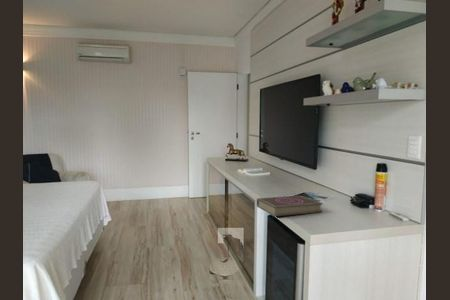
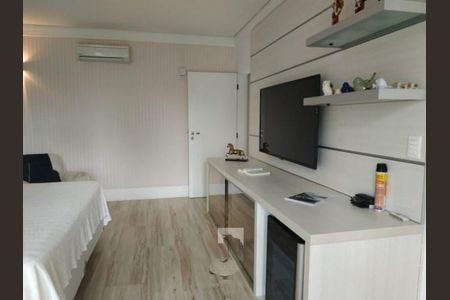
- book [256,195,324,217]
